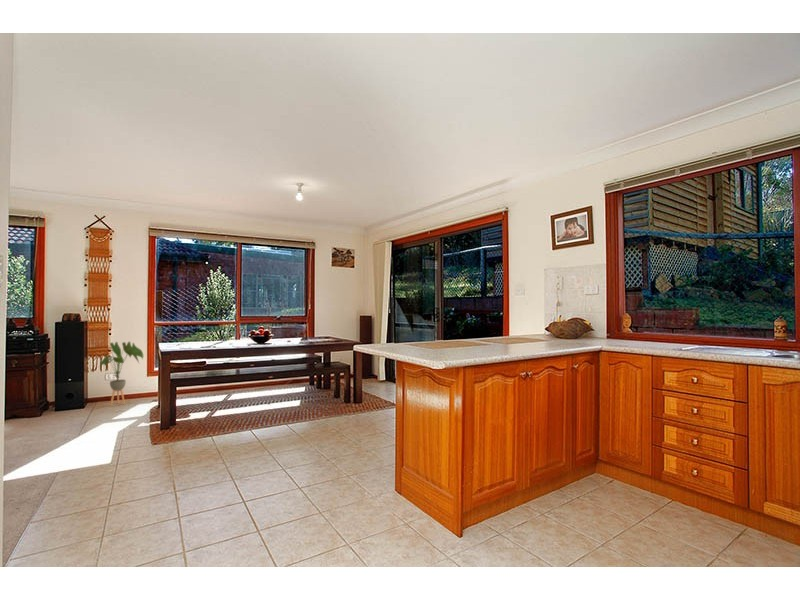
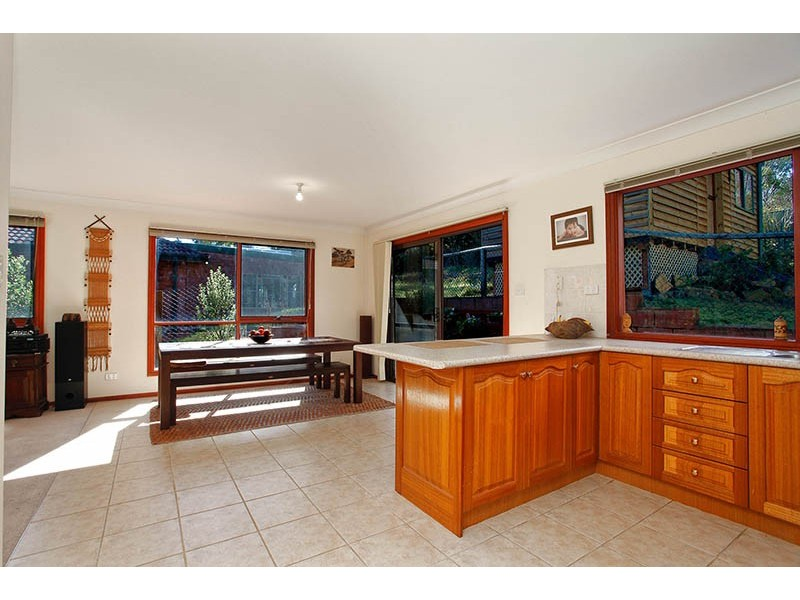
- house plant [98,341,144,407]
